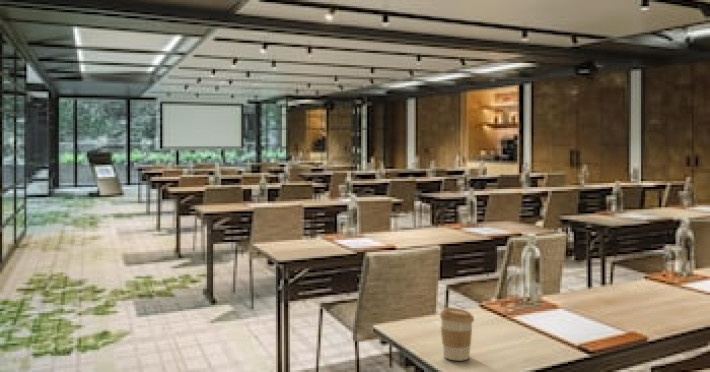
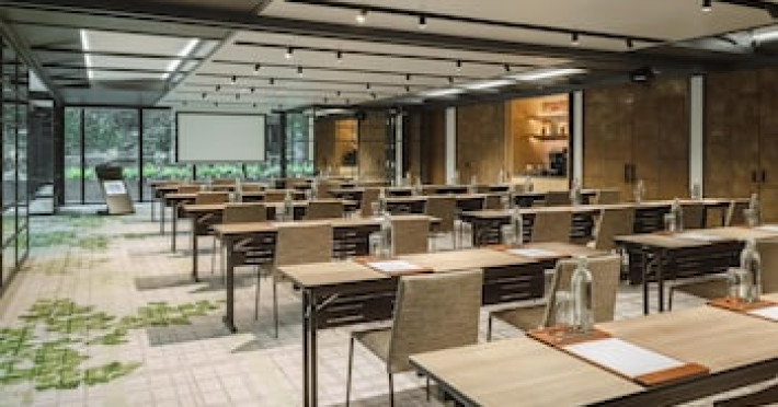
- coffee cup [439,307,475,362]
